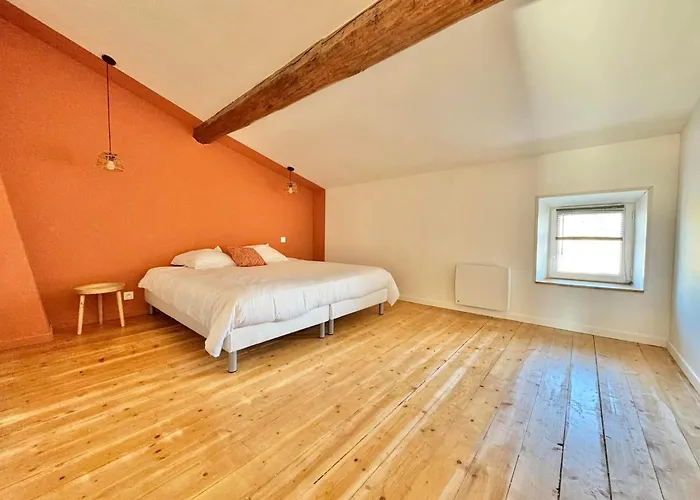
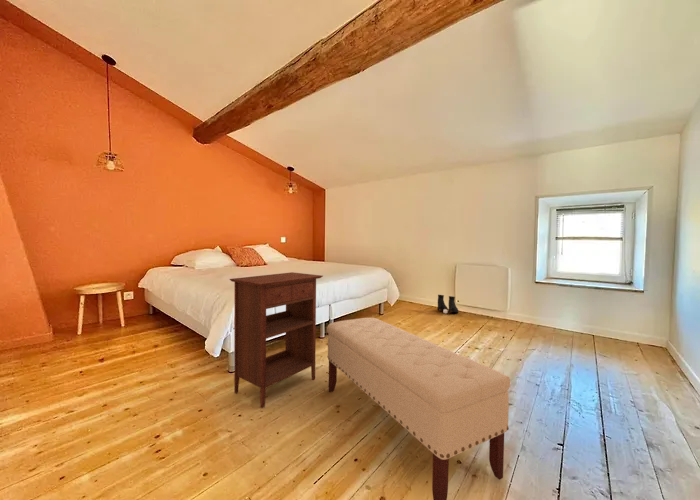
+ bench [326,317,511,500]
+ nightstand [229,271,324,409]
+ boots [436,294,460,315]
